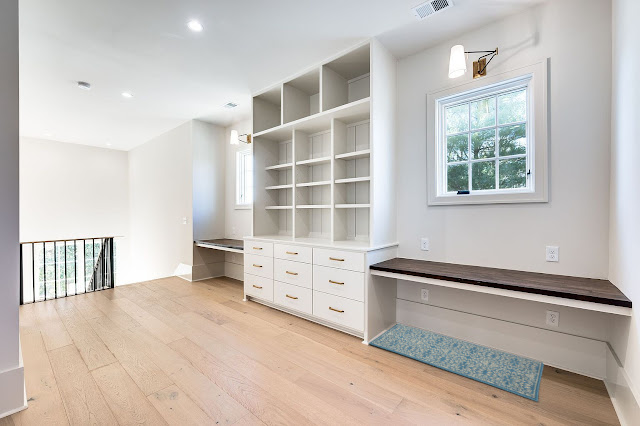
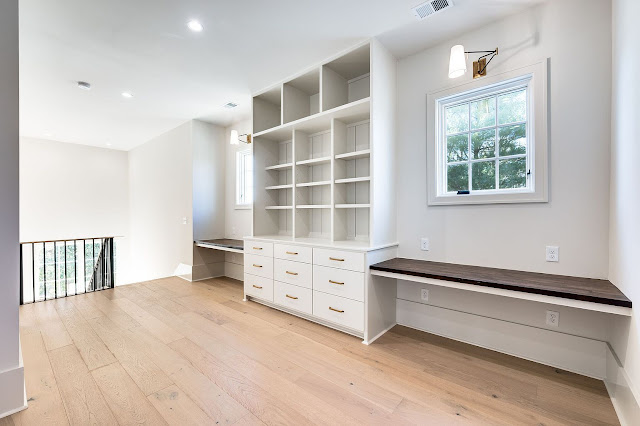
- rug [368,323,545,403]
